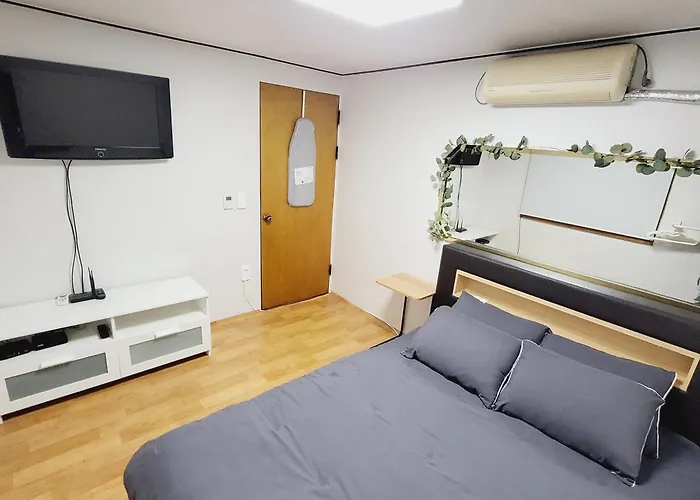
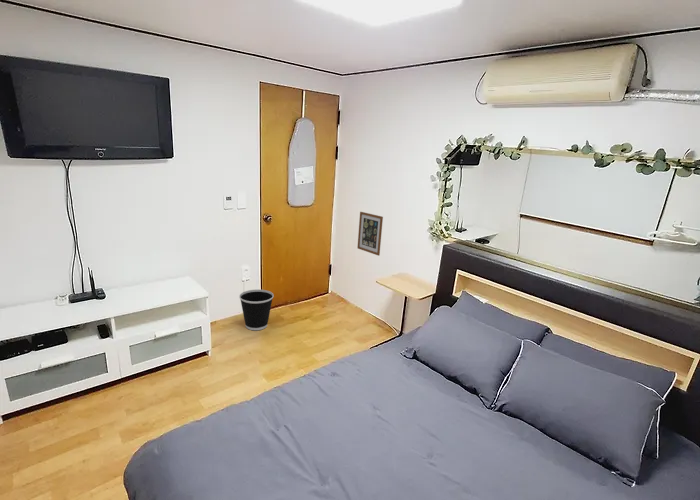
+ wastebasket [238,289,275,331]
+ wall art [356,211,384,257]
